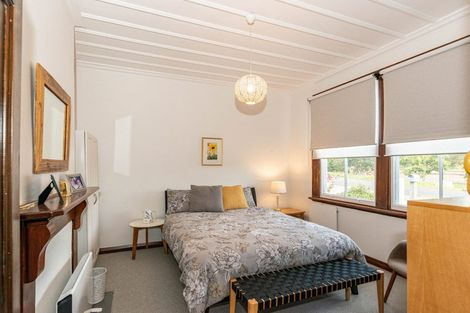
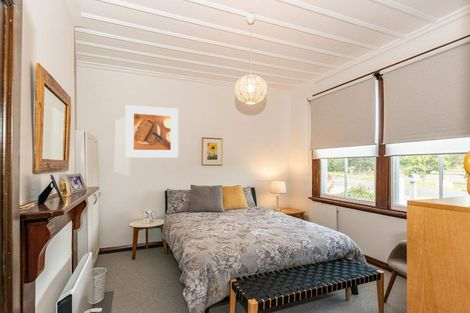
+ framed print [124,104,179,158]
